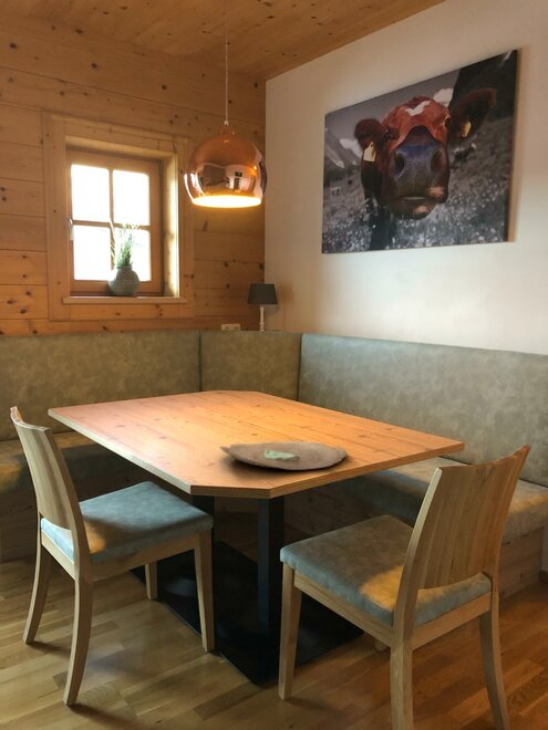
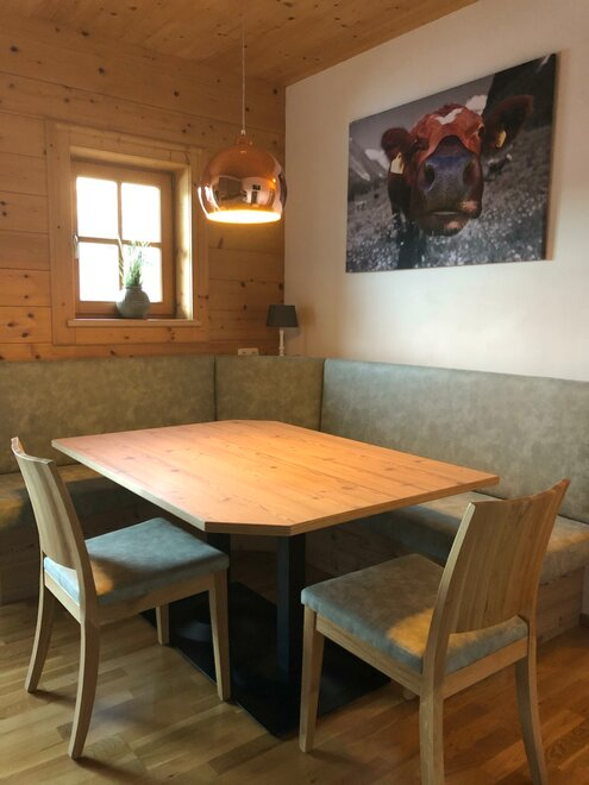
- decorative bowl [219,440,349,470]
